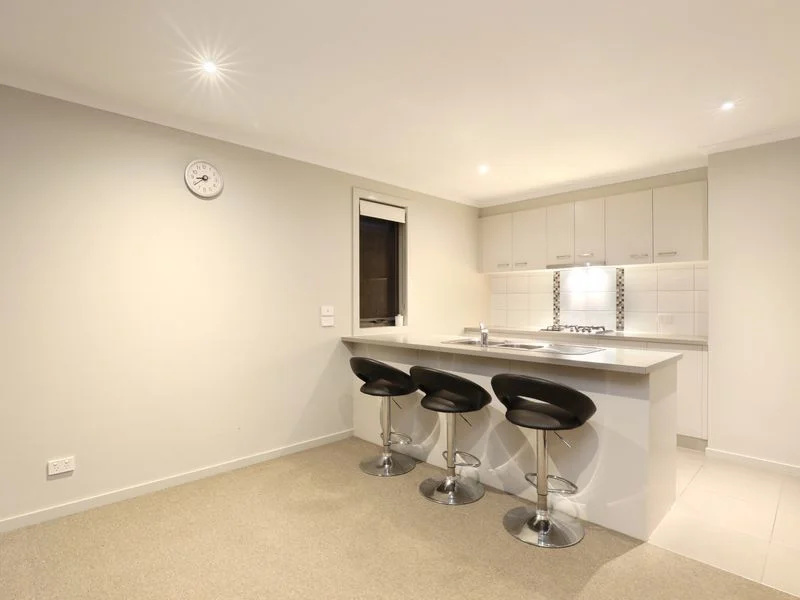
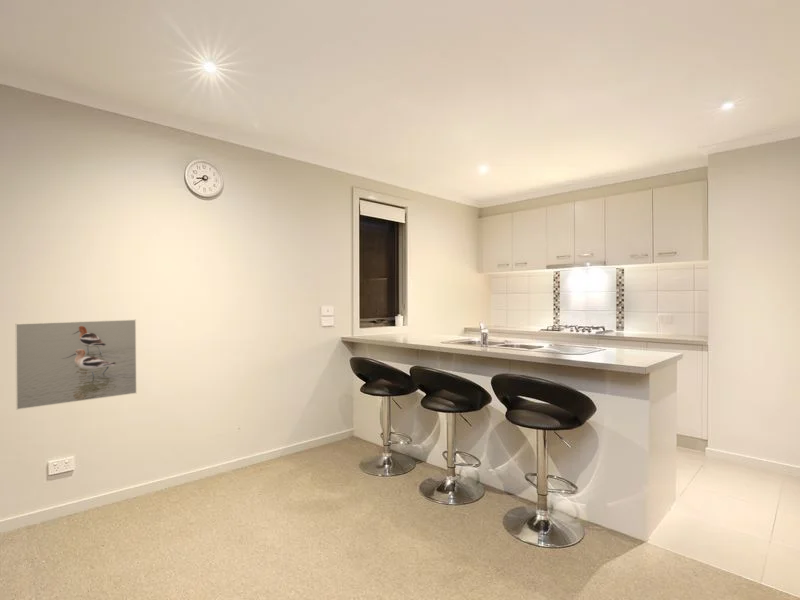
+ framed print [14,318,138,411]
